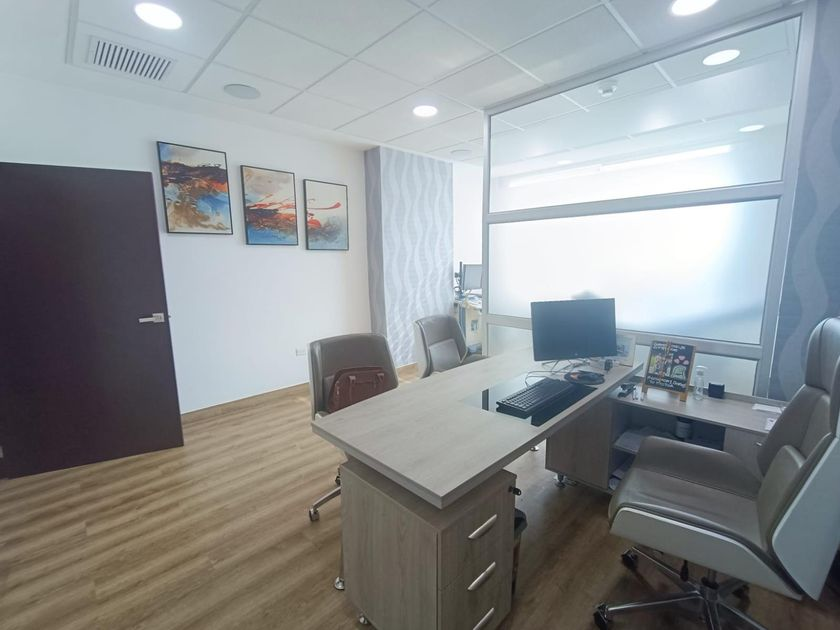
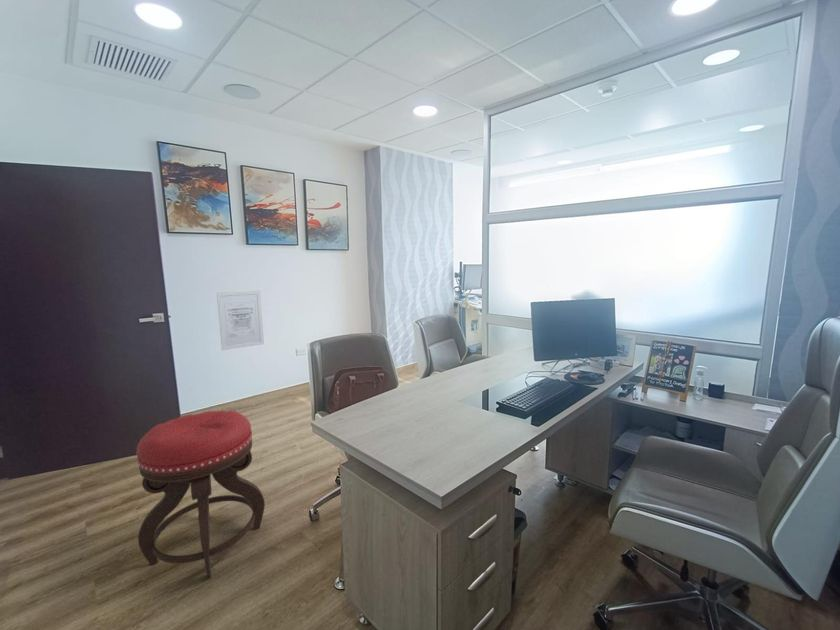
+ wall art [216,290,265,351]
+ stool [135,409,266,580]
